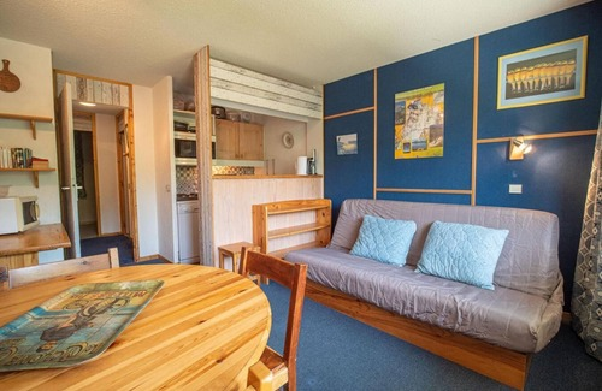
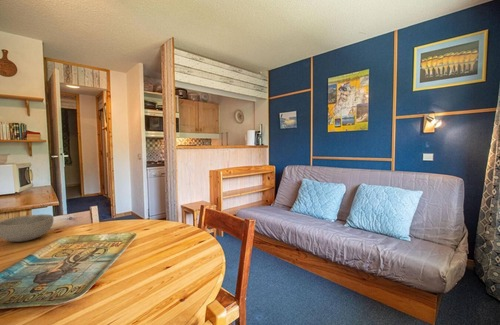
+ bowl [0,213,54,243]
